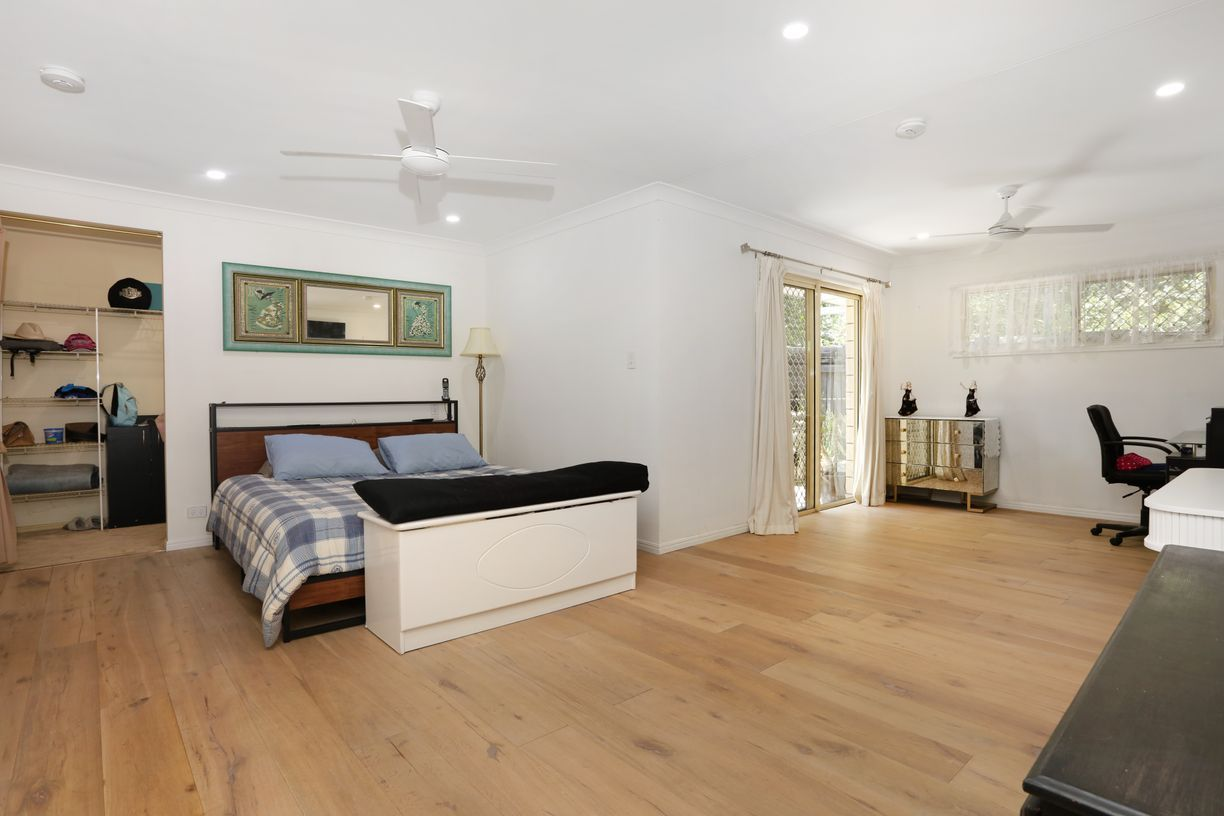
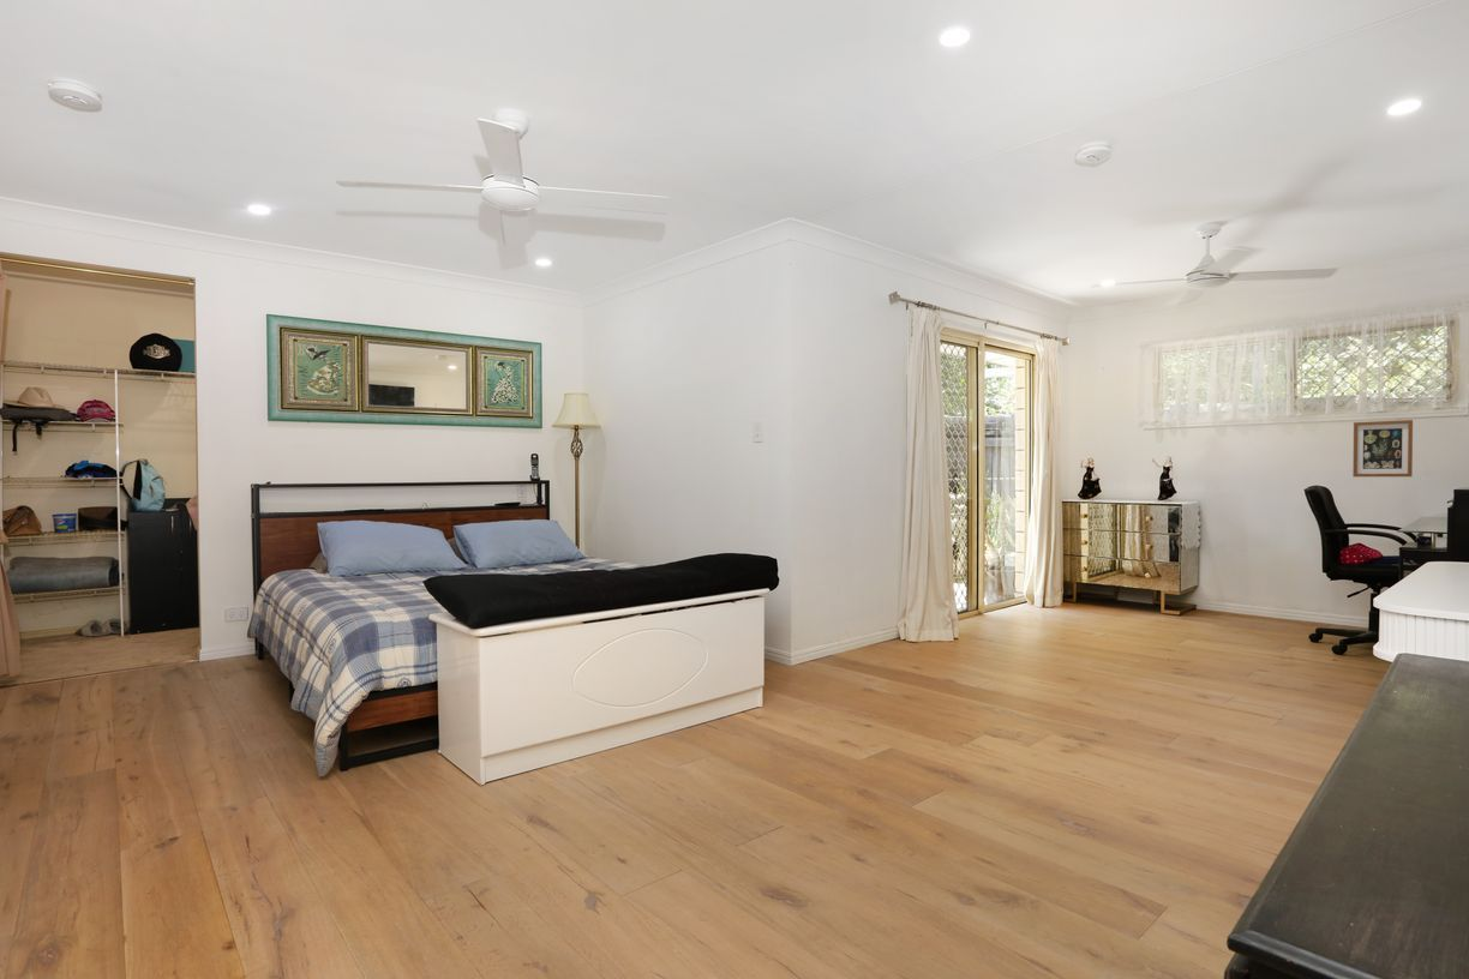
+ wall art [1351,419,1414,478]
